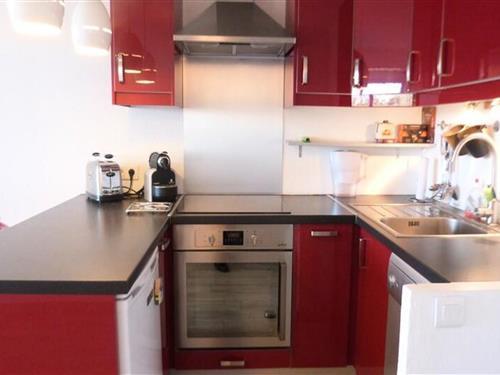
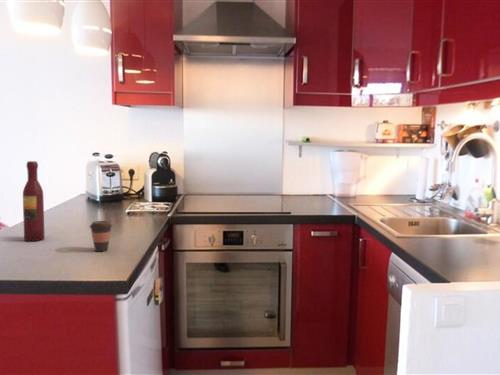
+ coffee cup [89,220,113,252]
+ wine bottle [22,160,46,242]
